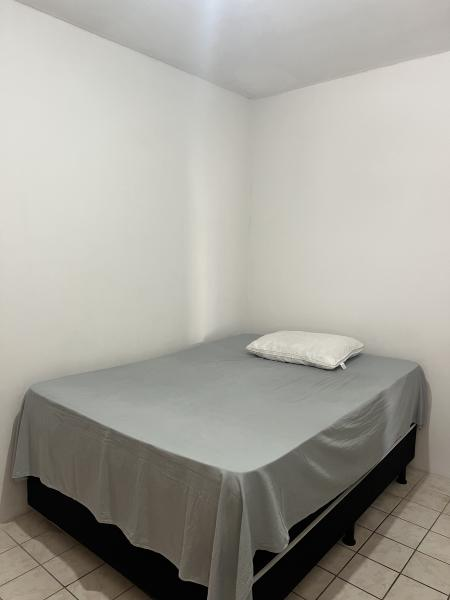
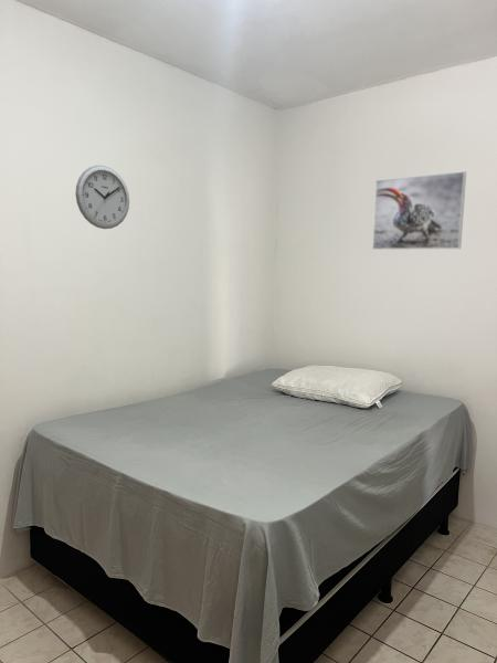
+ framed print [371,170,467,251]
+ wall clock [75,165,130,230]
